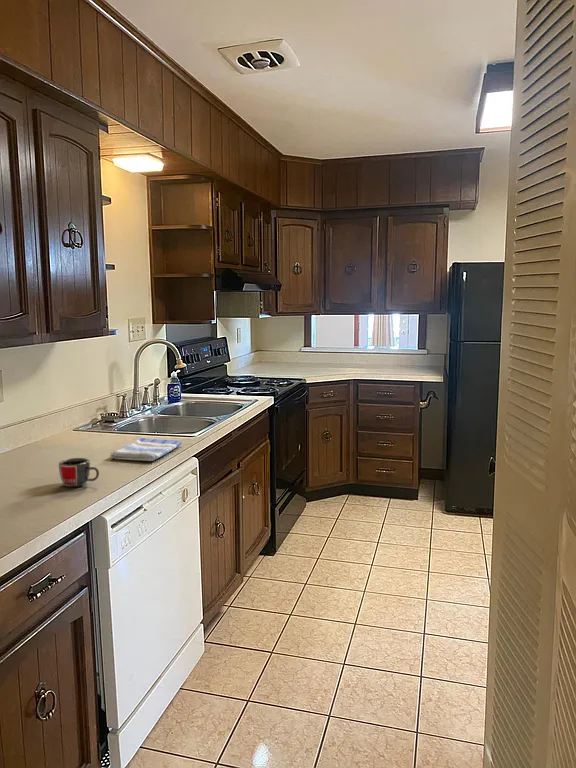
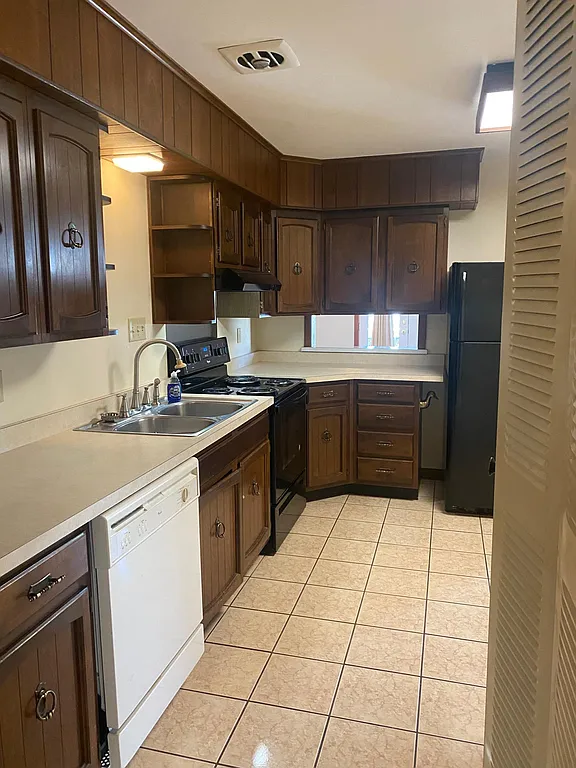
- dish towel [109,437,182,462]
- mug [58,457,100,488]
